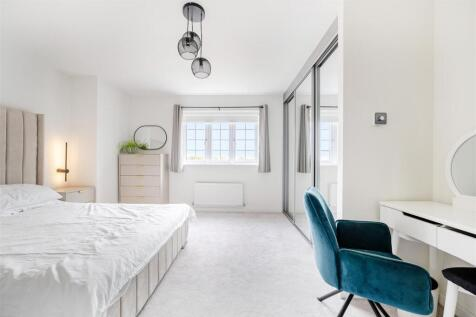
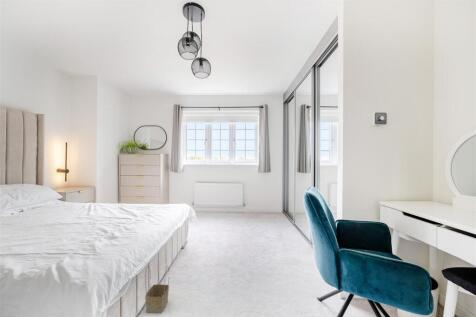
+ basket [144,265,170,314]
